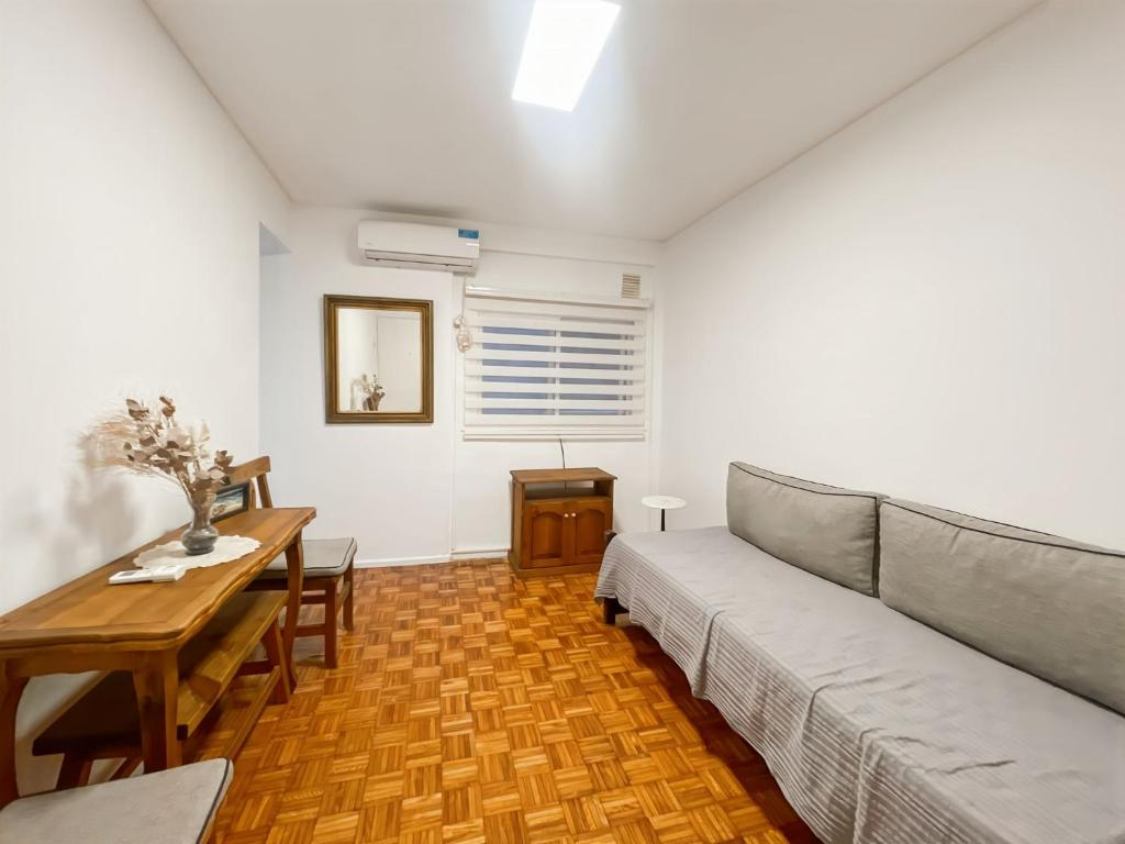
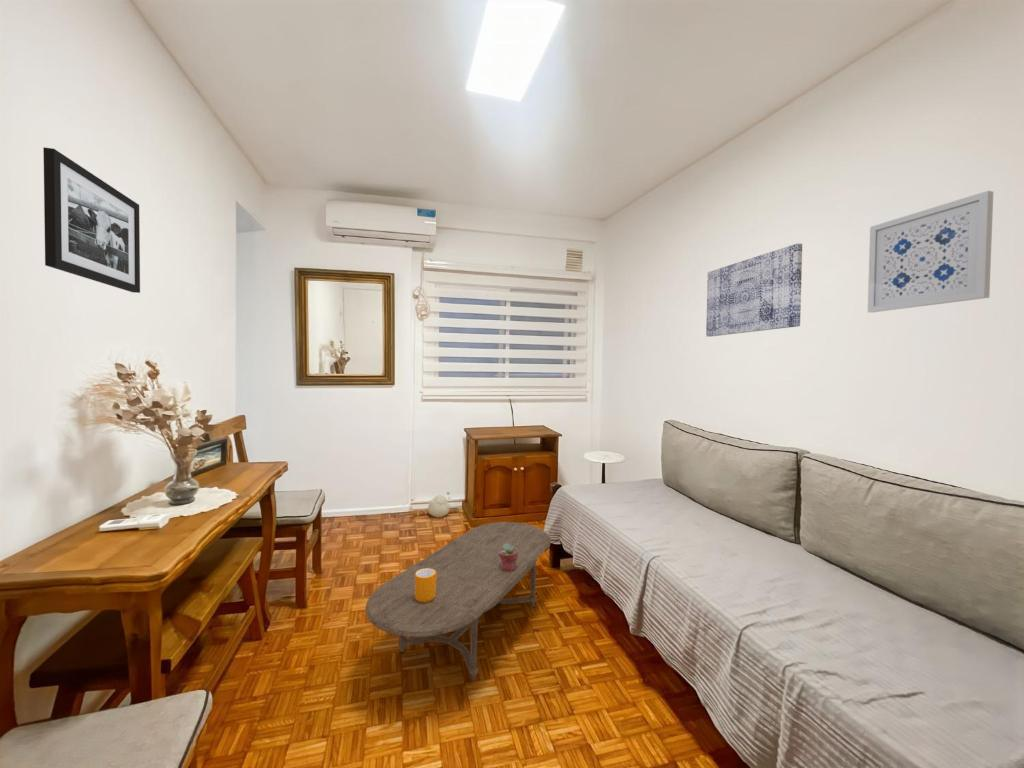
+ plush toy [427,491,453,518]
+ mug [415,568,437,602]
+ wall art [705,242,803,338]
+ wall art [867,190,994,314]
+ coffee table [365,521,552,682]
+ potted succulent [499,544,518,571]
+ picture frame [42,147,141,294]
